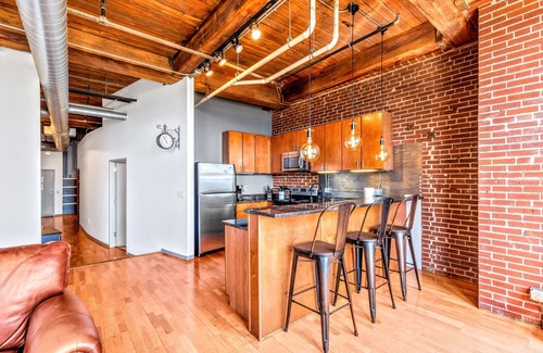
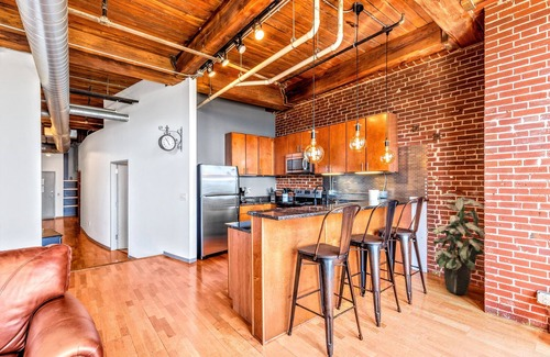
+ indoor plant [428,192,485,295]
